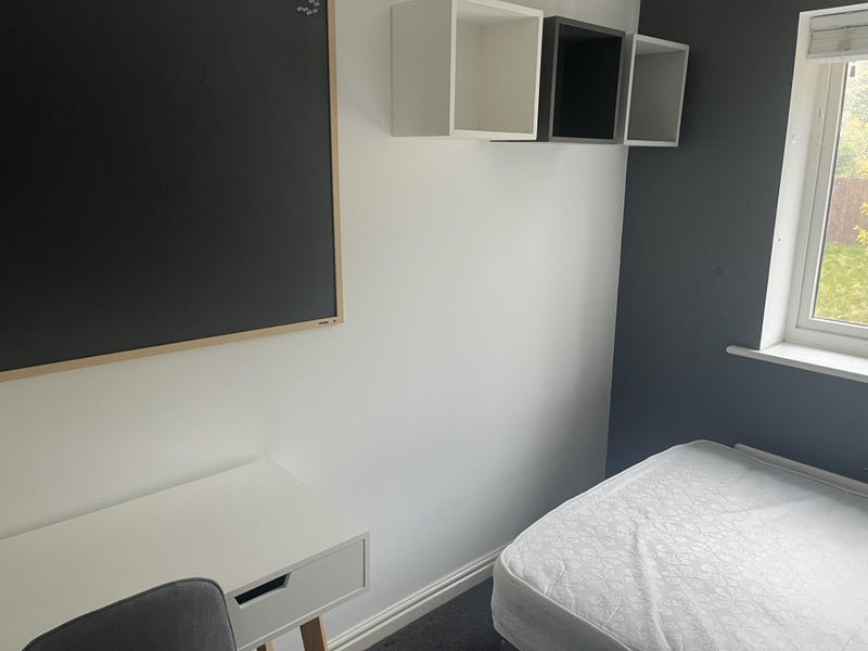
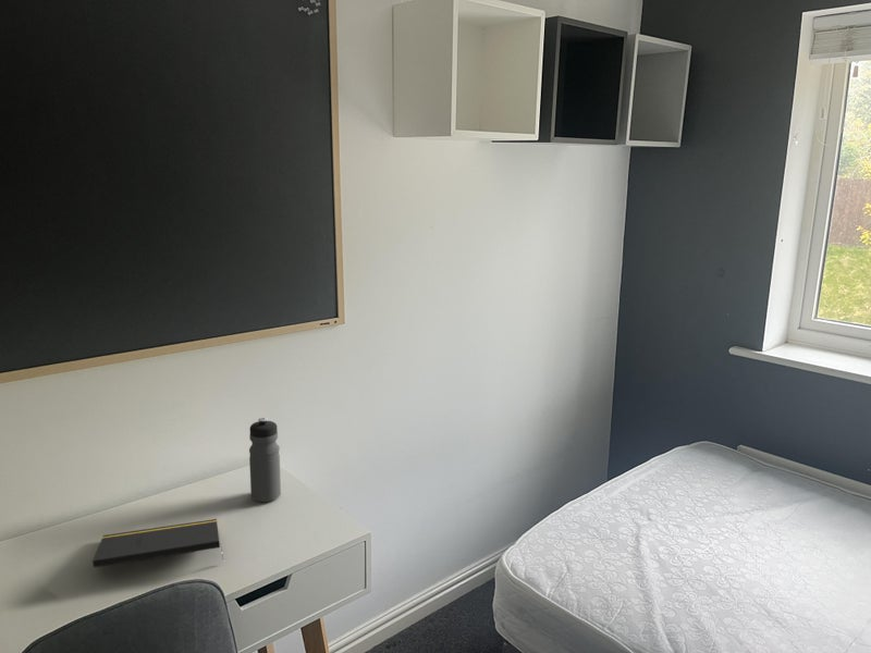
+ notepad [91,518,224,569]
+ water bottle [248,417,282,503]
